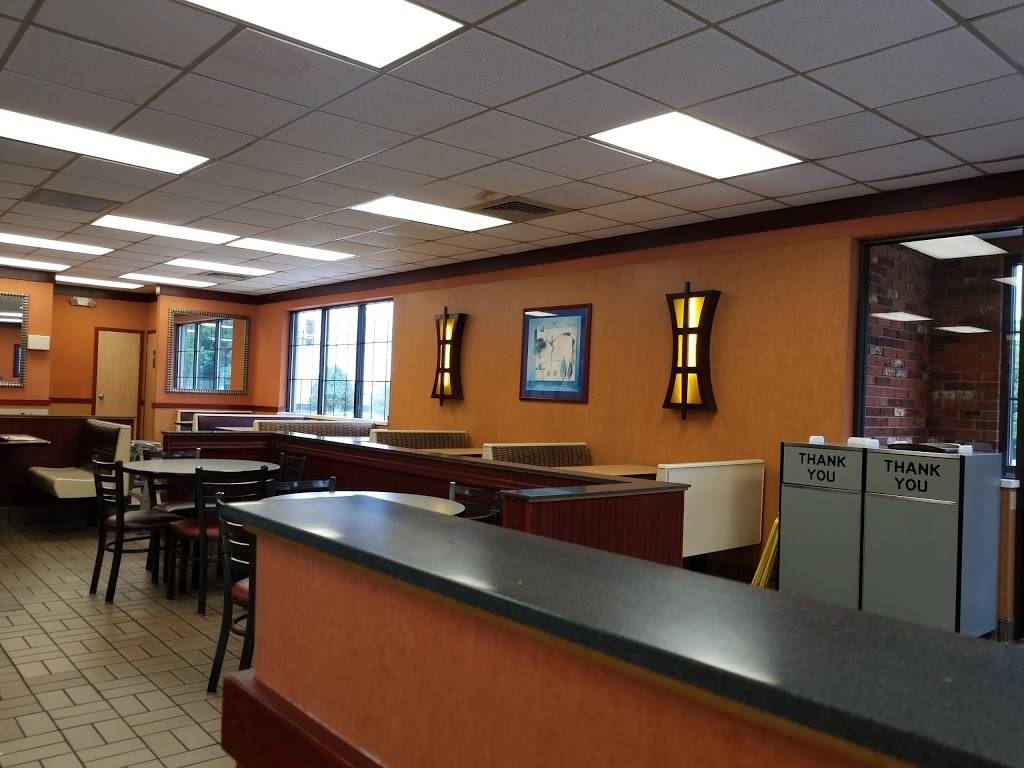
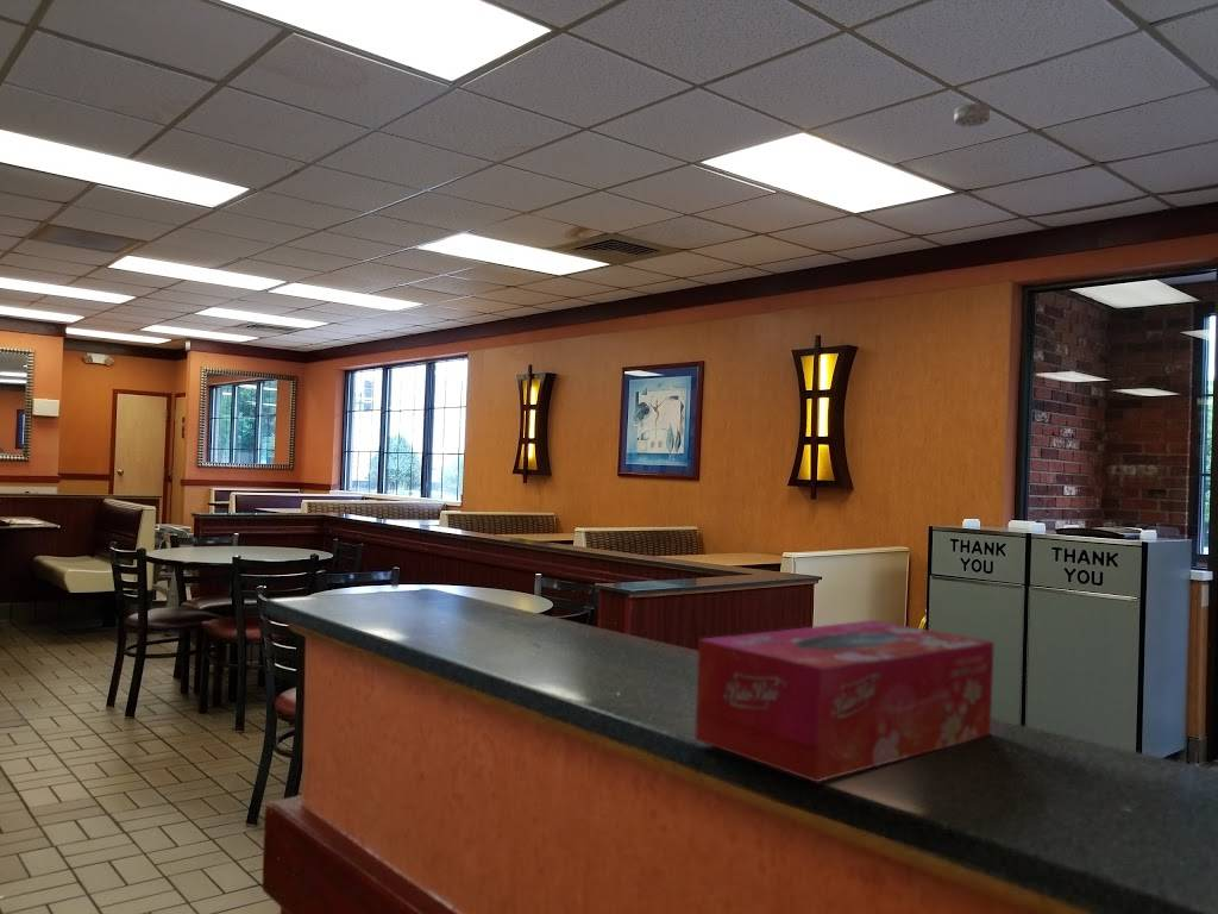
+ smoke detector [953,102,991,127]
+ tissue box [693,619,996,784]
